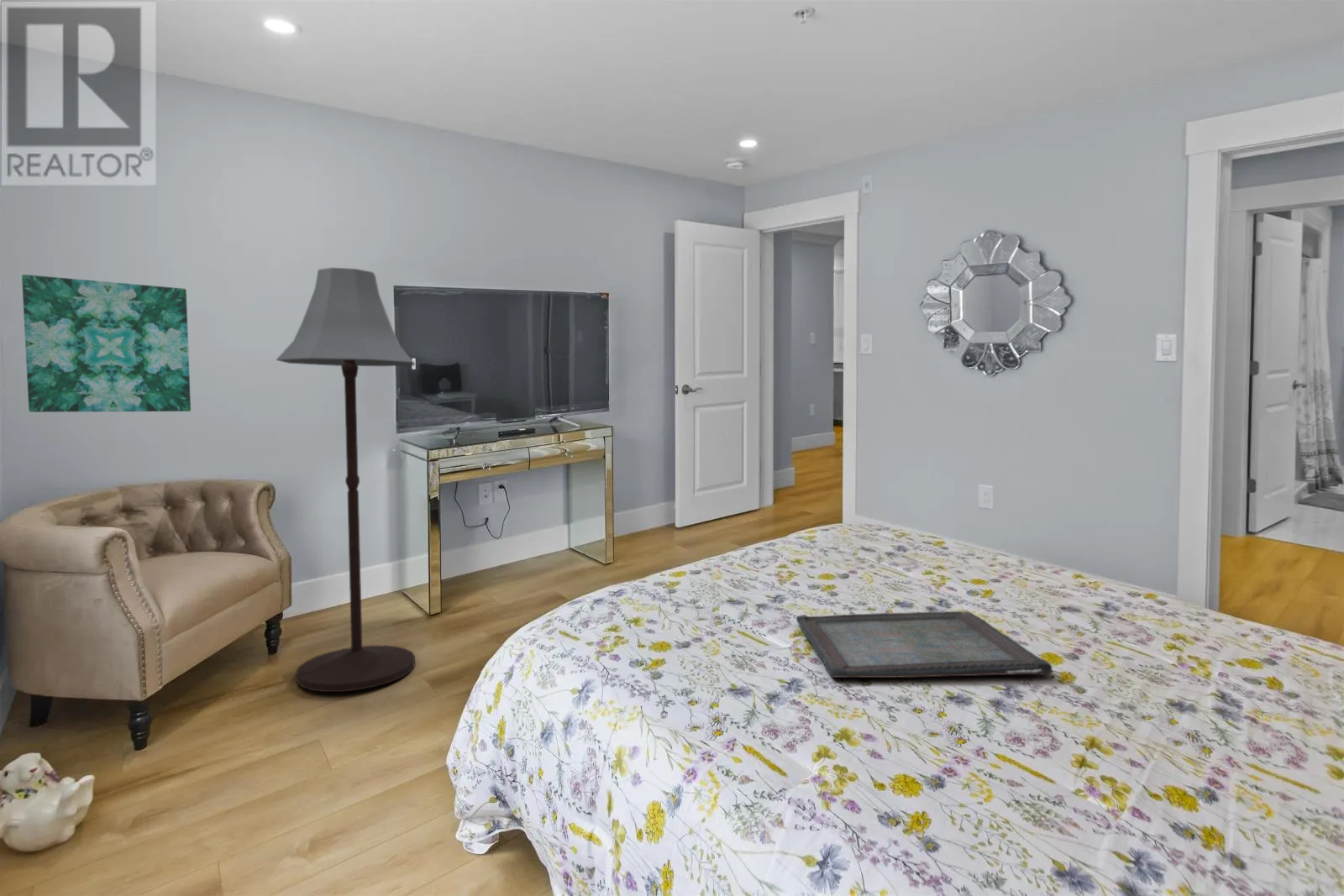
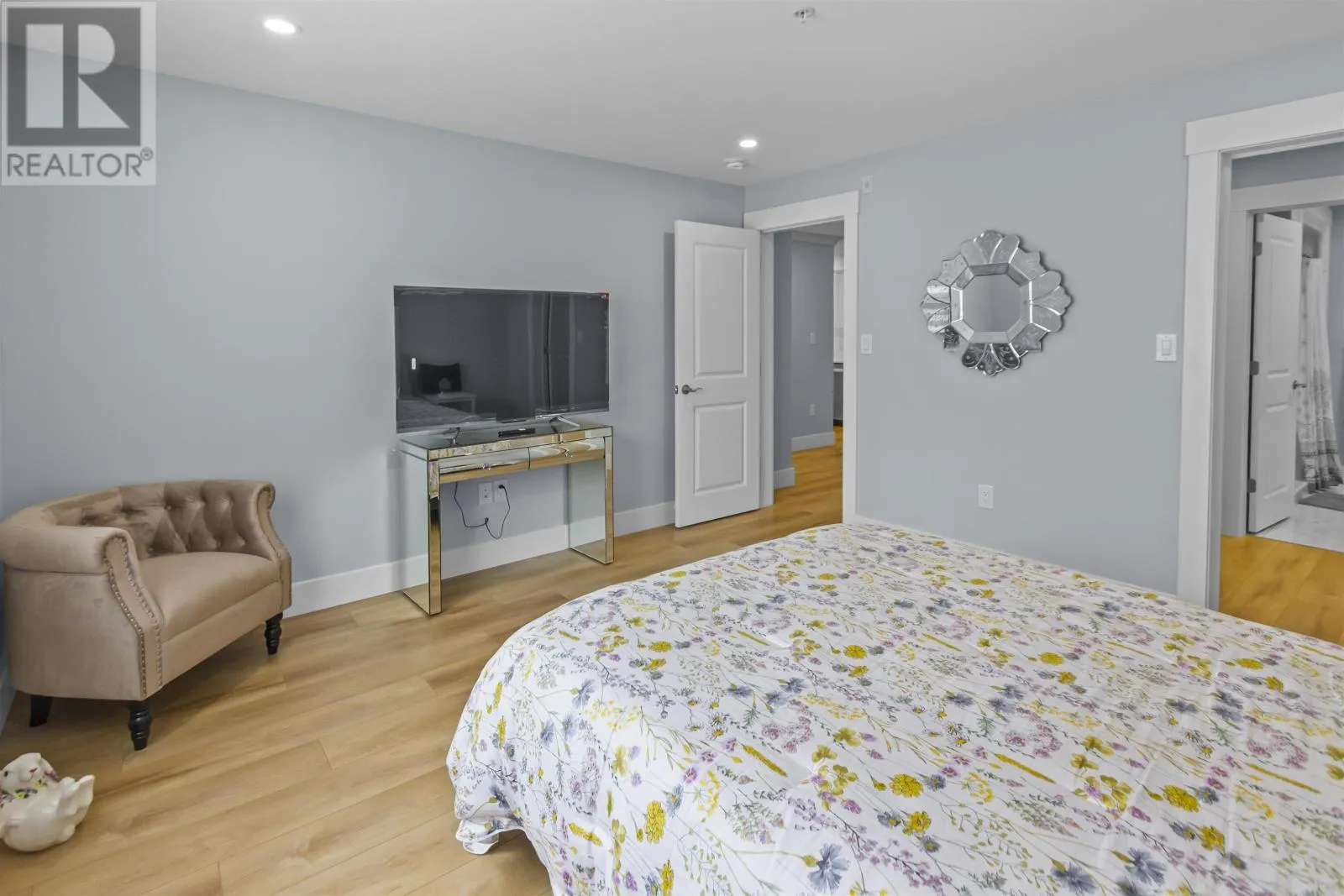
- wall art [21,274,192,413]
- serving tray [795,610,1053,679]
- floor lamp [276,267,416,693]
